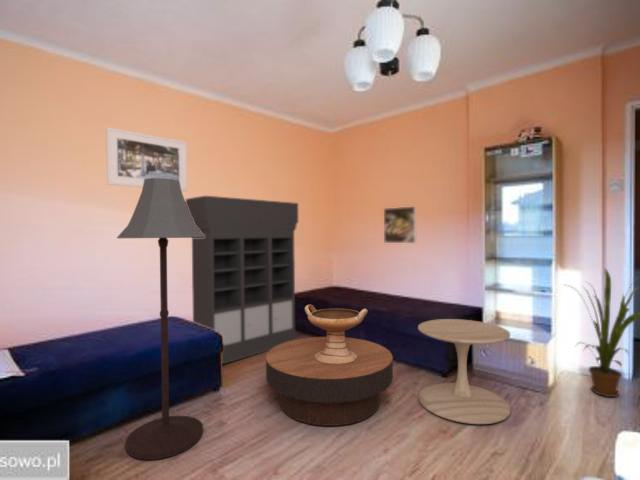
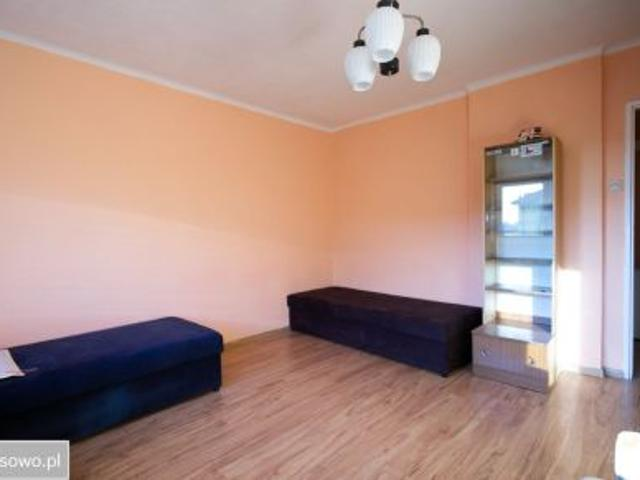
- shelving unit [185,195,299,365]
- decorative bowl [304,304,369,364]
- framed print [105,126,188,192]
- coffee table [265,336,394,427]
- house plant [562,268,640,398]
- floor lamp [116,178,205,461]
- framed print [383,205,417,244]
- side table [417,318,512,425]
